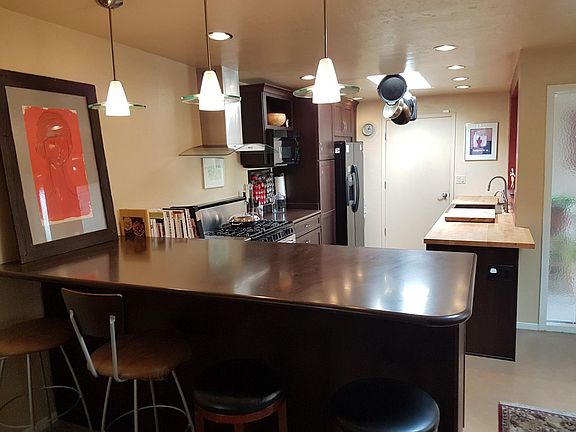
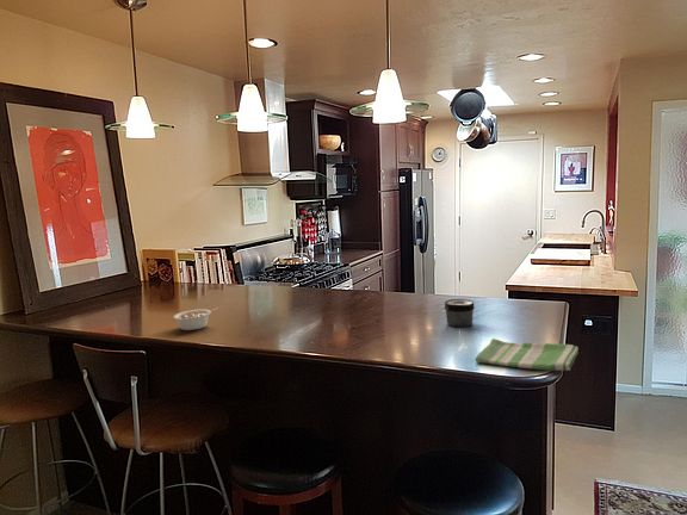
+ legume [173,306,218,331]
+ jar [444,298,476,328]
+ dish towel [475,337,580,372]
